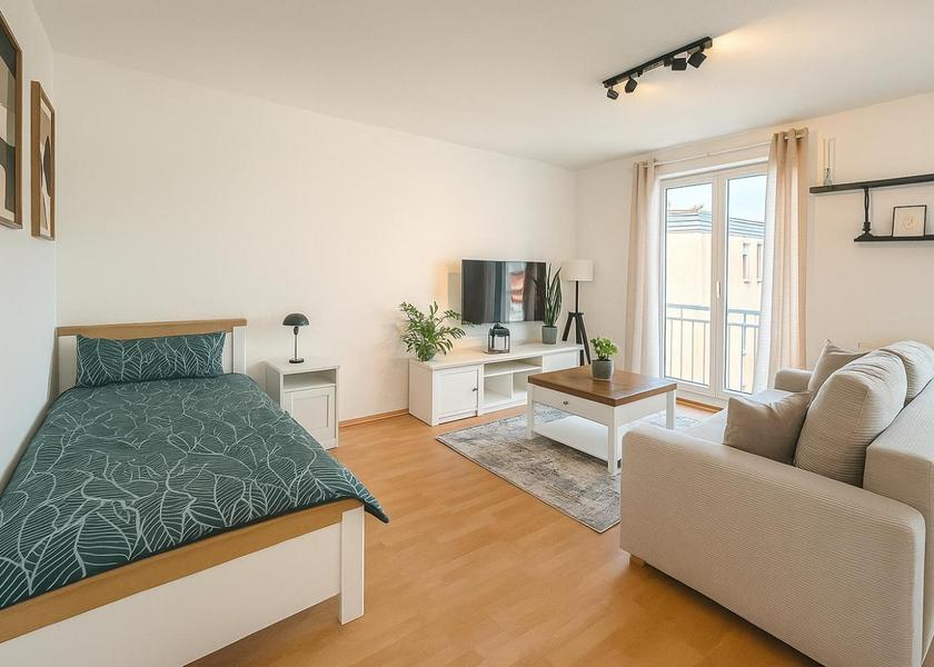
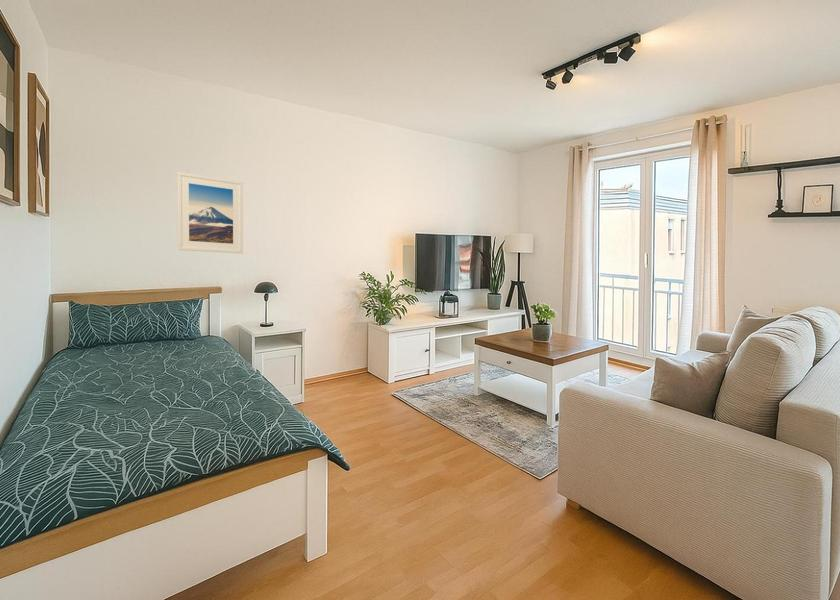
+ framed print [176,171,244,254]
